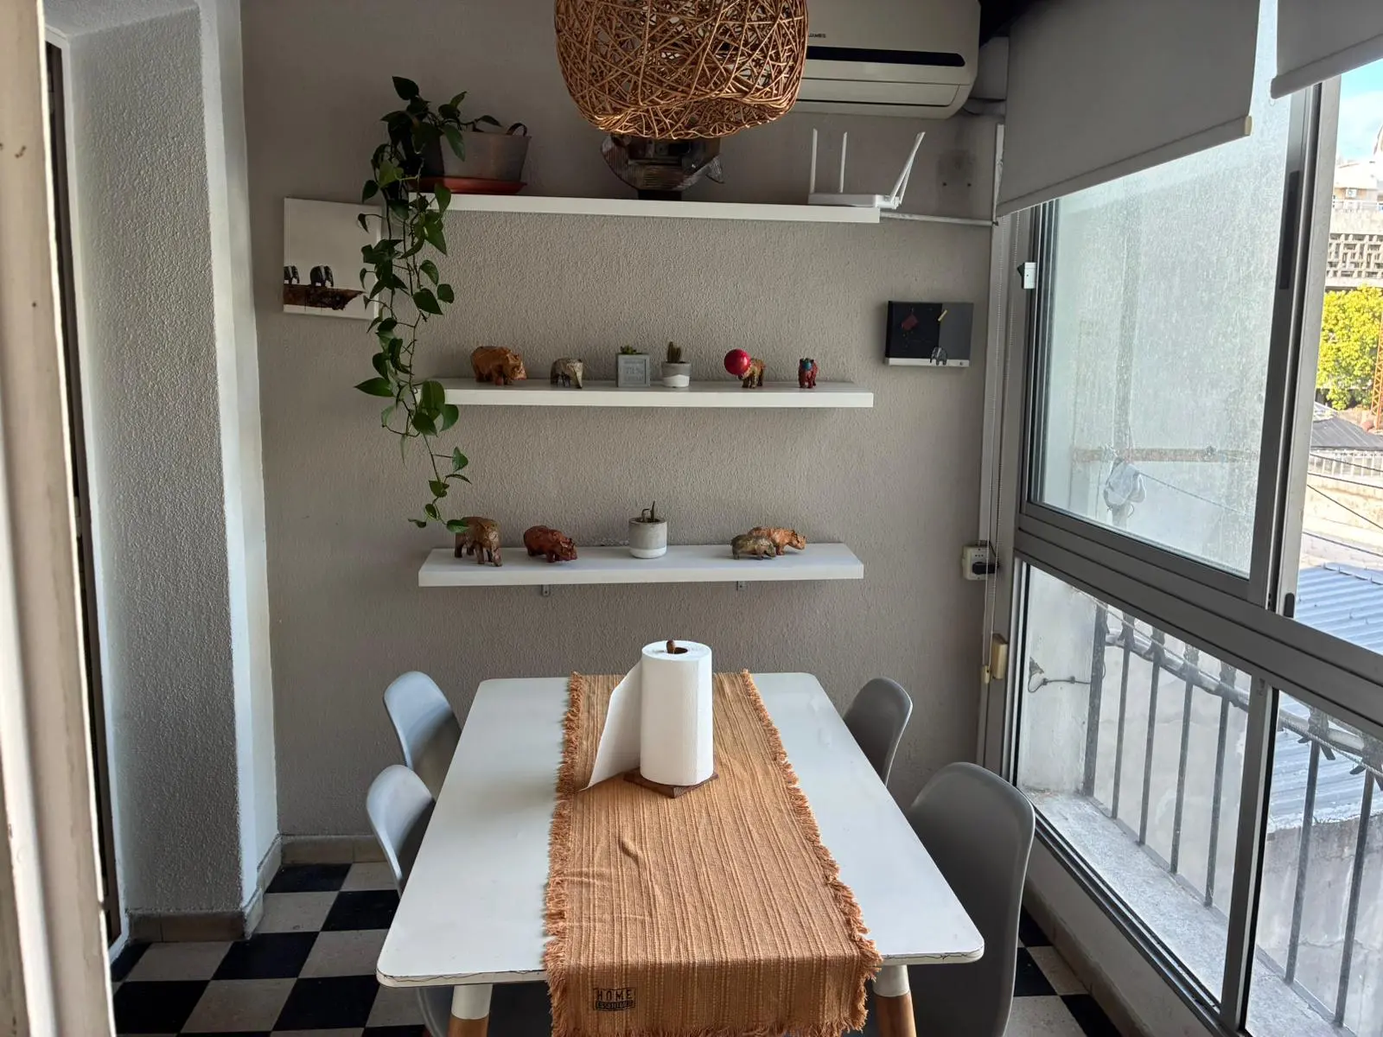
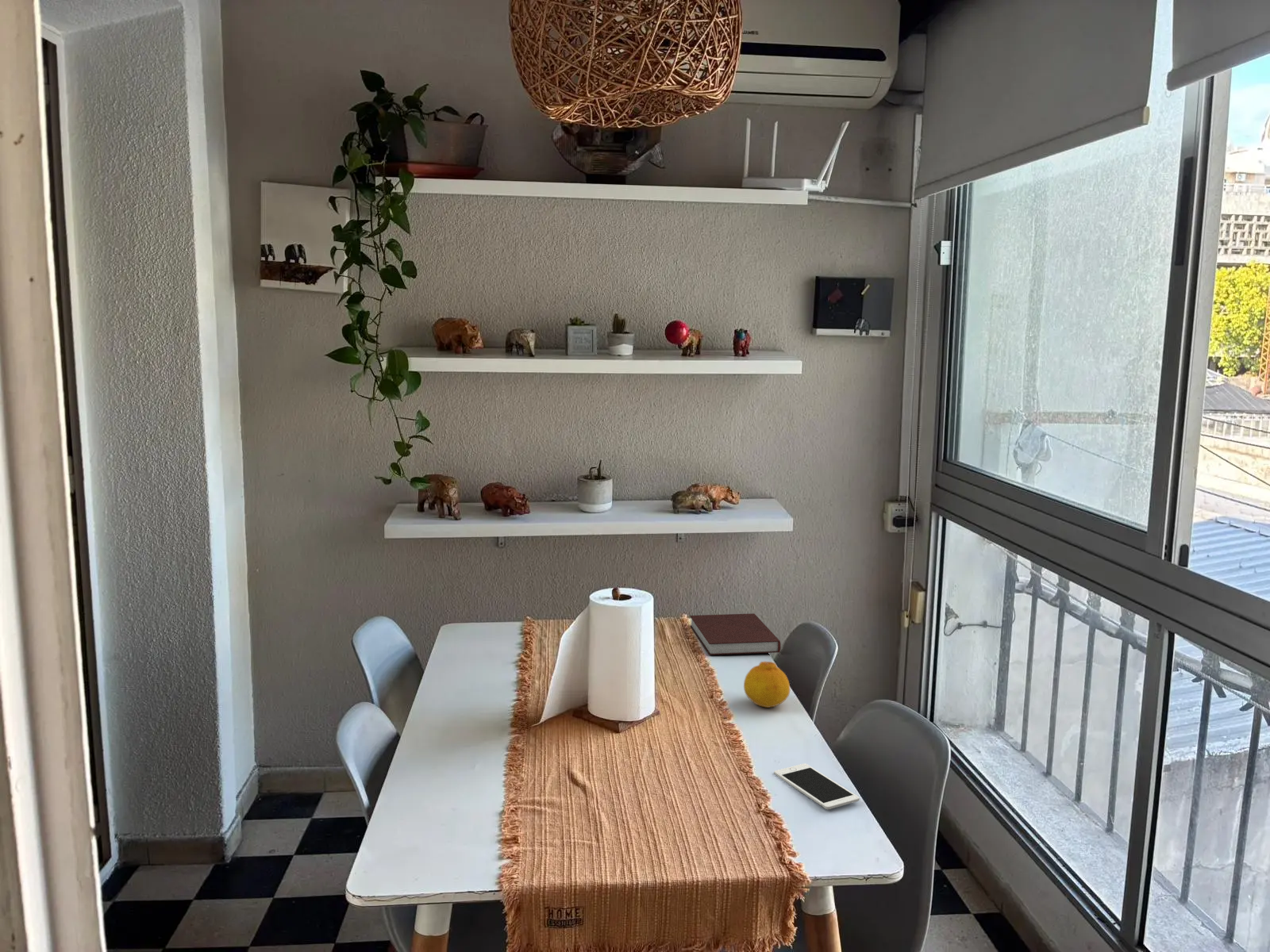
+ fruit [743,661,791,708]
+ cell phone [773,763,860,810]
+ notebook [689,612,782,656]
